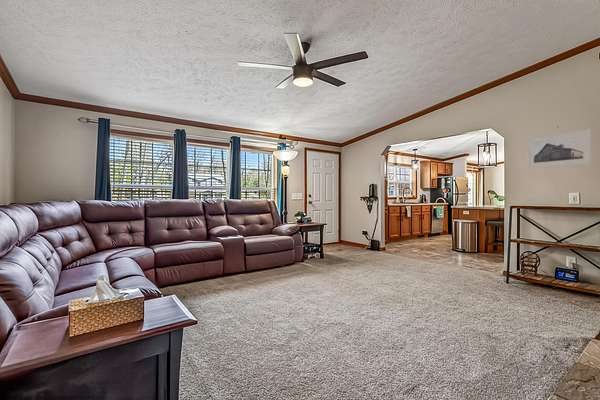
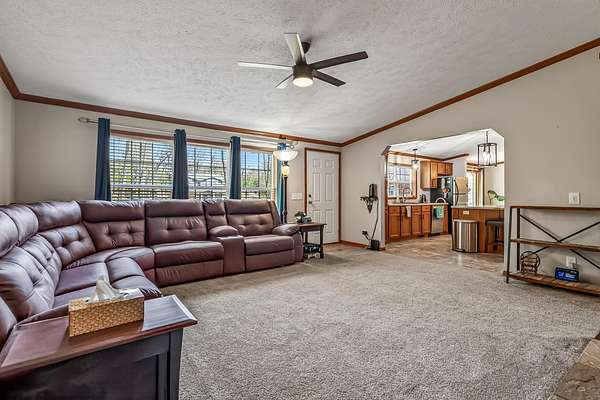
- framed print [526,128,592,170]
